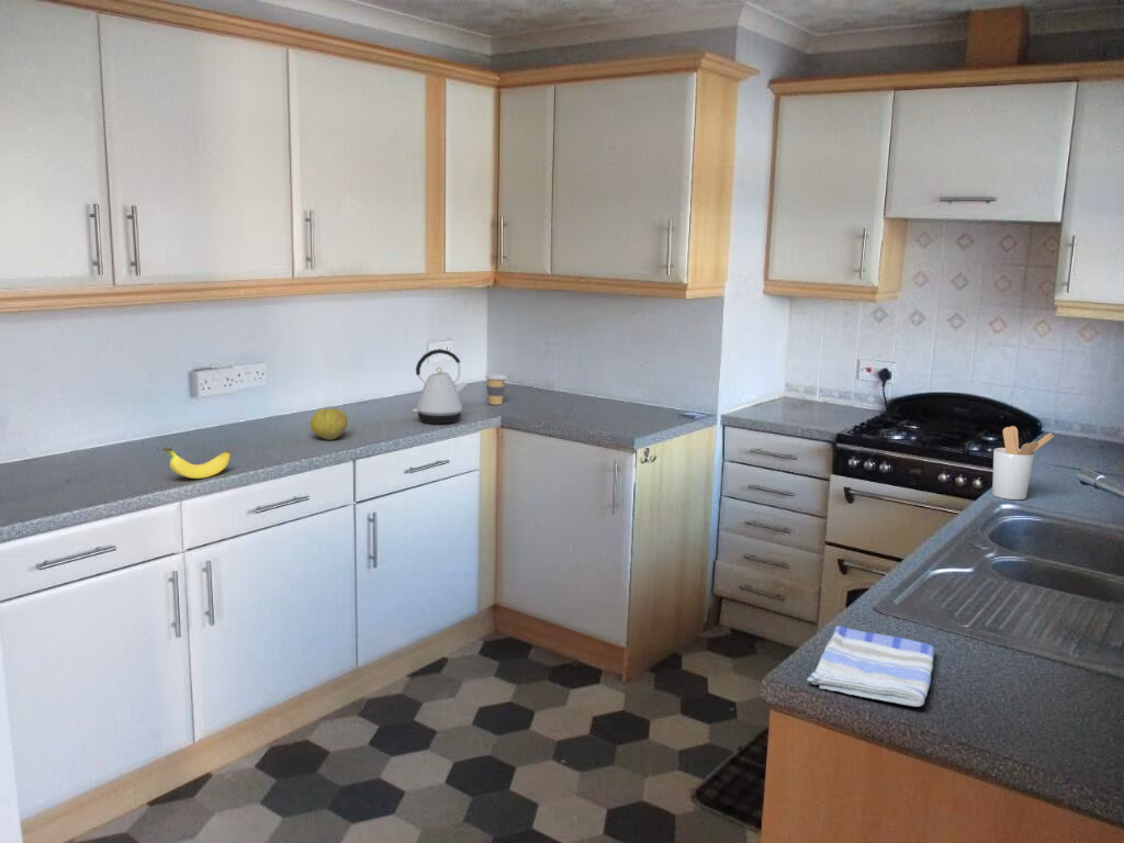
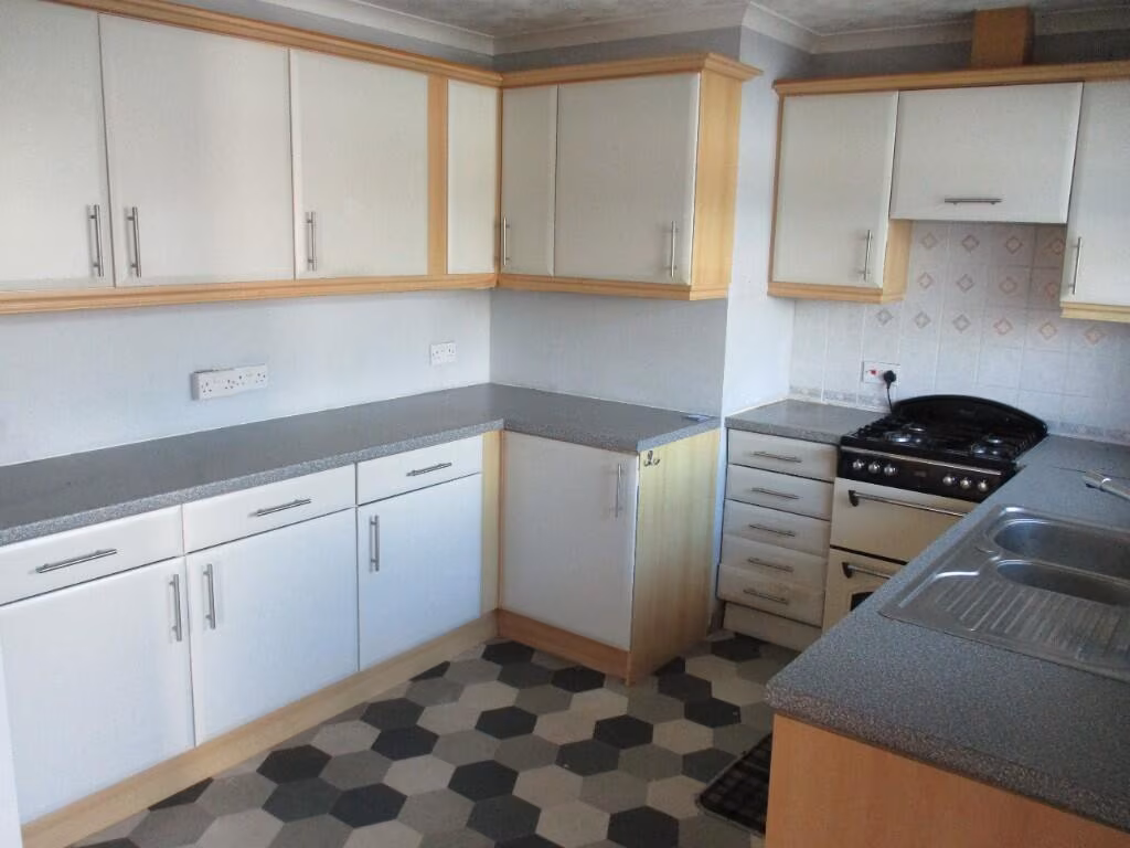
- coffee cup [484,373,508,406]
- fruit [310,407,349,441]
- utensil holder [991,425,1055,501]
- banana [162,448,232,480]
- dish towel [807,625,936,708]
- kettle [412,348,470,425]
